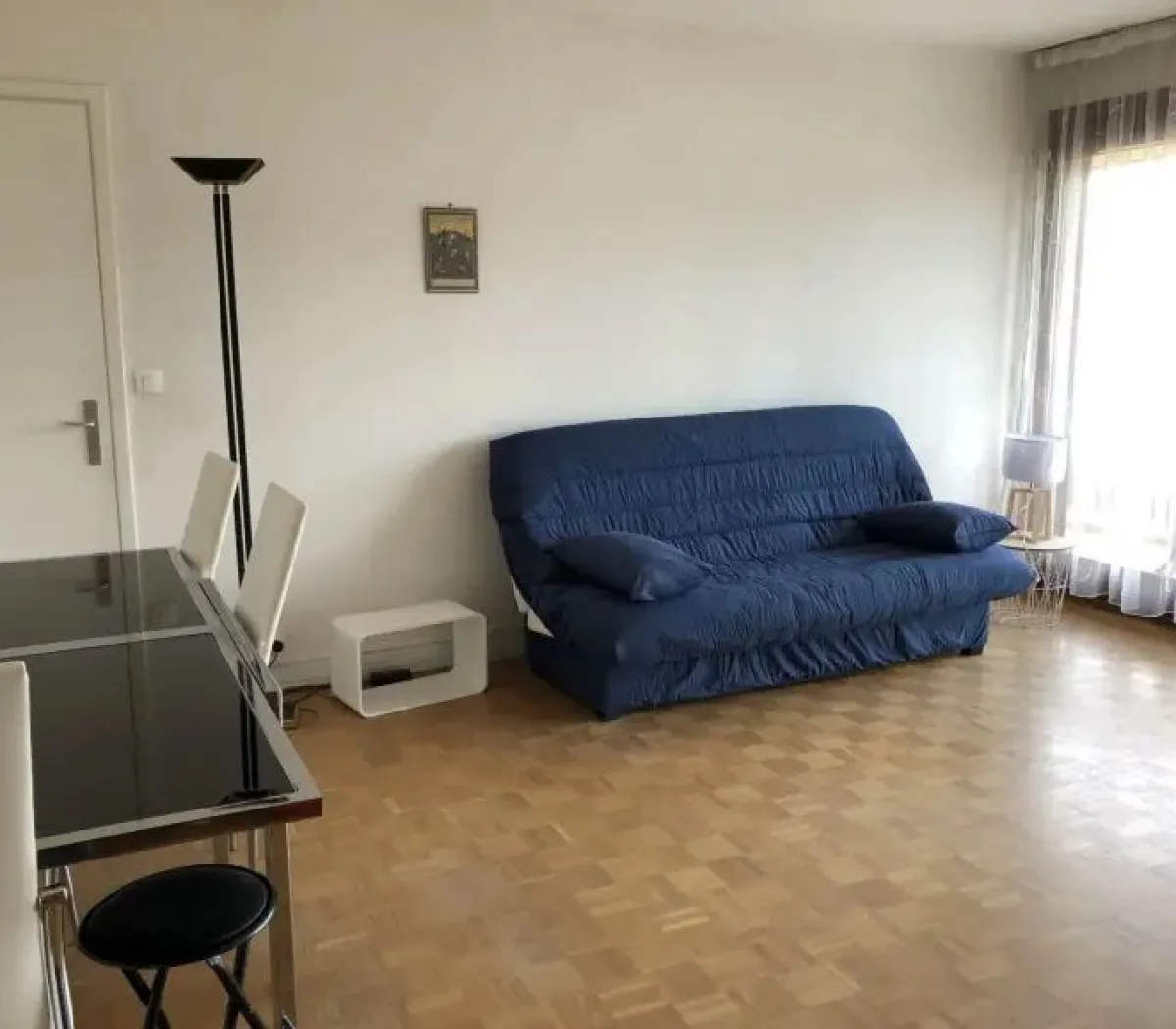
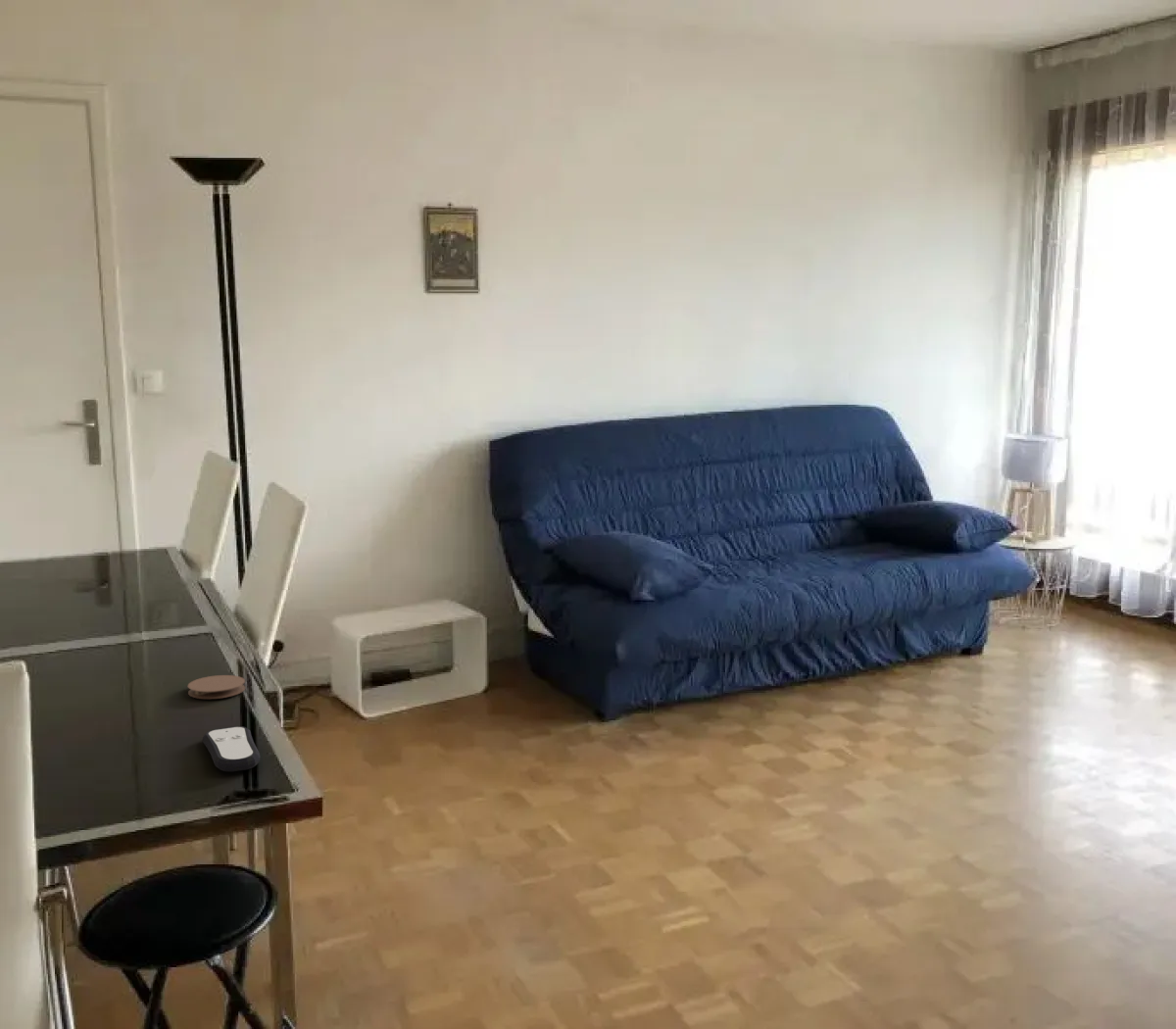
+ coaster [187,674,246,700]
+ remote control [202,725,261,772]
